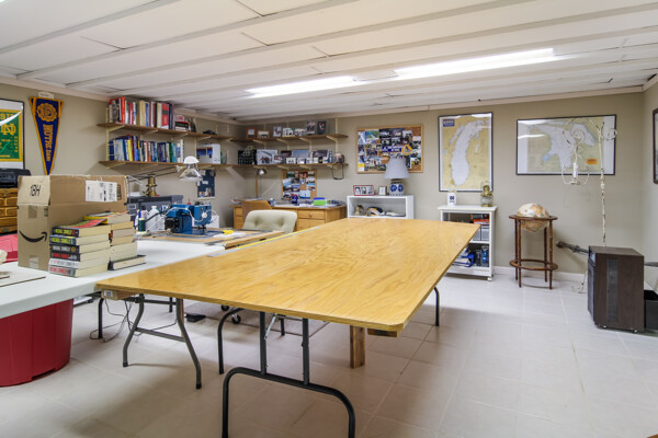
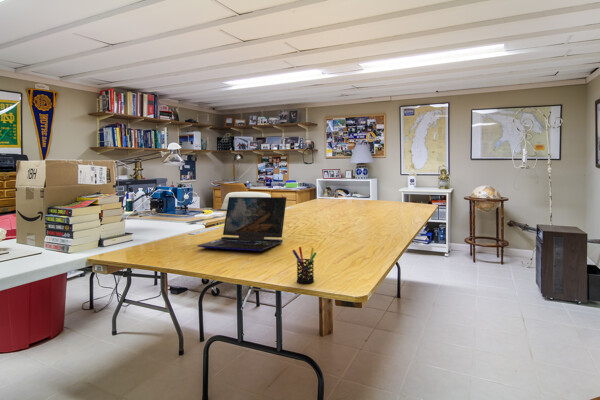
+ laptop [196,196,287,252]
+ pen holder [291,246,317,284]
